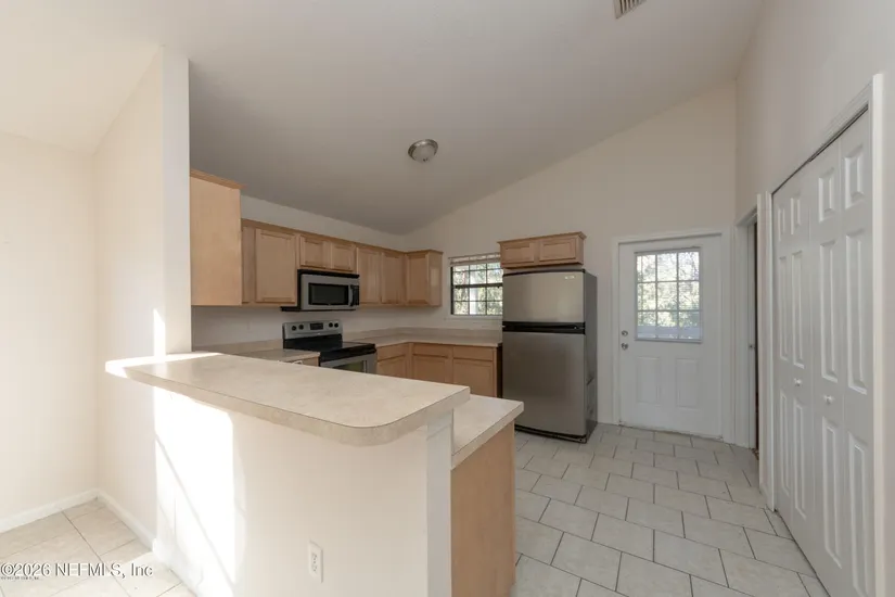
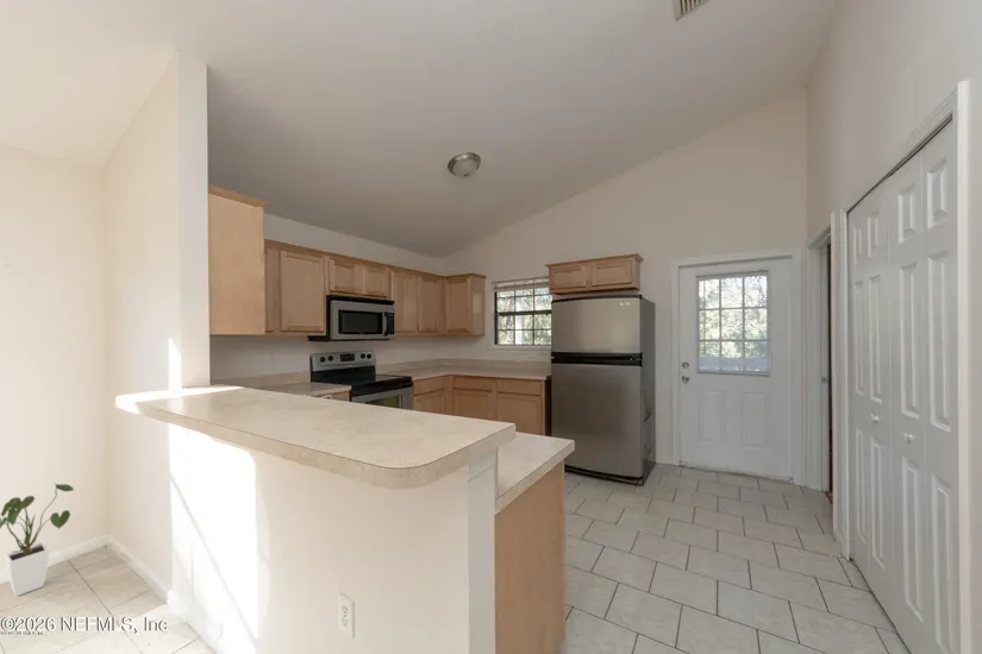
+ house plant [0,483,75,597]
